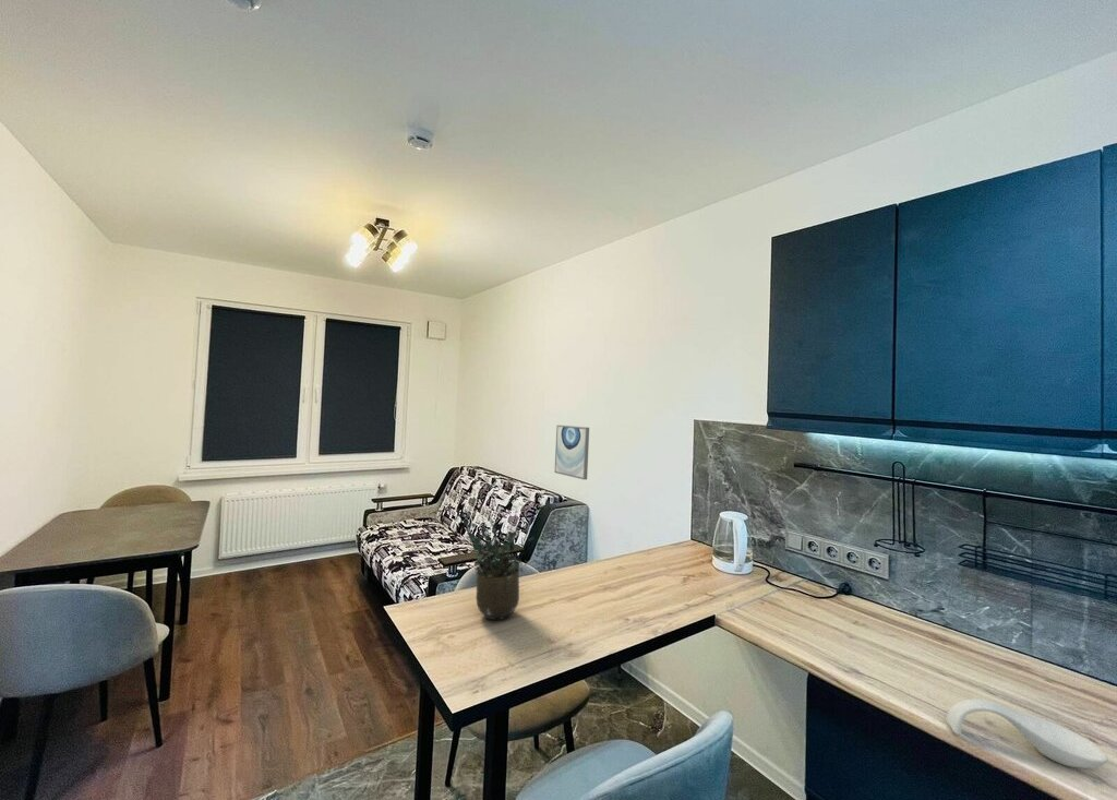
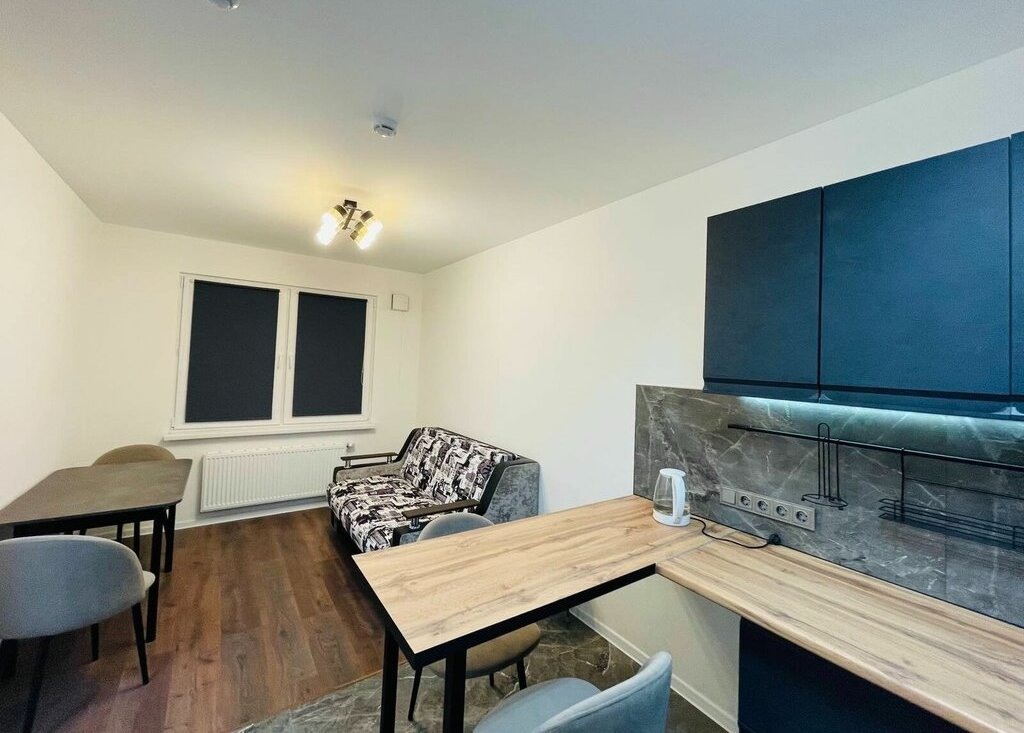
- wall art [554,423,590,480]
- potted plant [463,508,536,621]
- spoon rest [946,698,1109,769]
